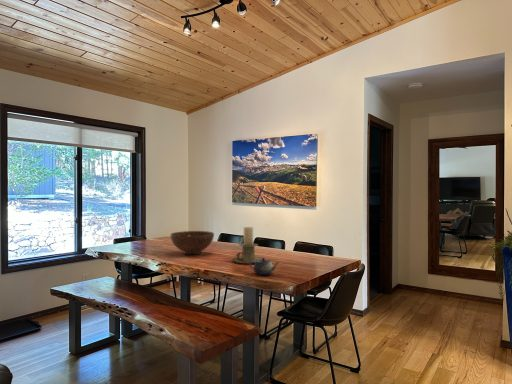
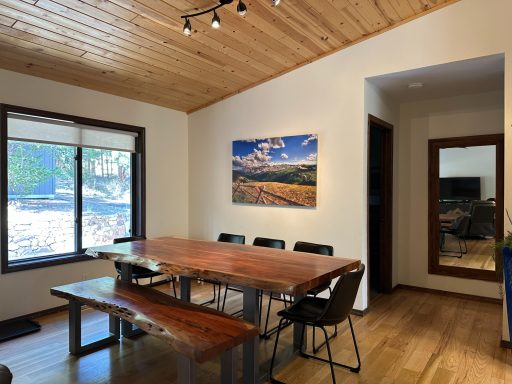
- fruit bowl [169,230,215,255]
- candle holder [231,226,265,265]
- teapot [249,257,281,276]
